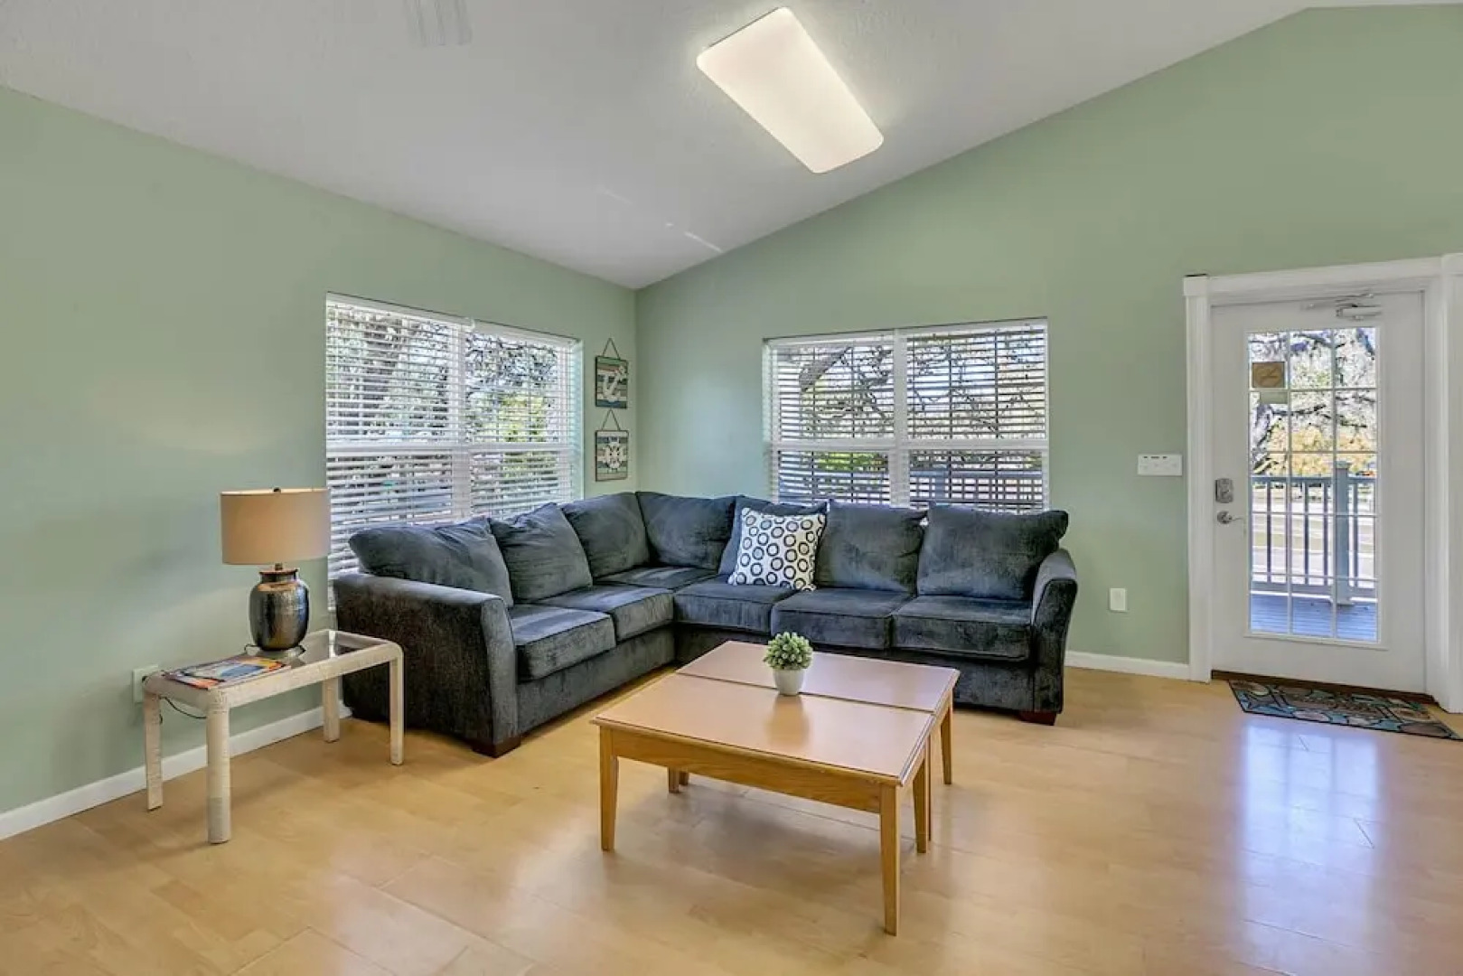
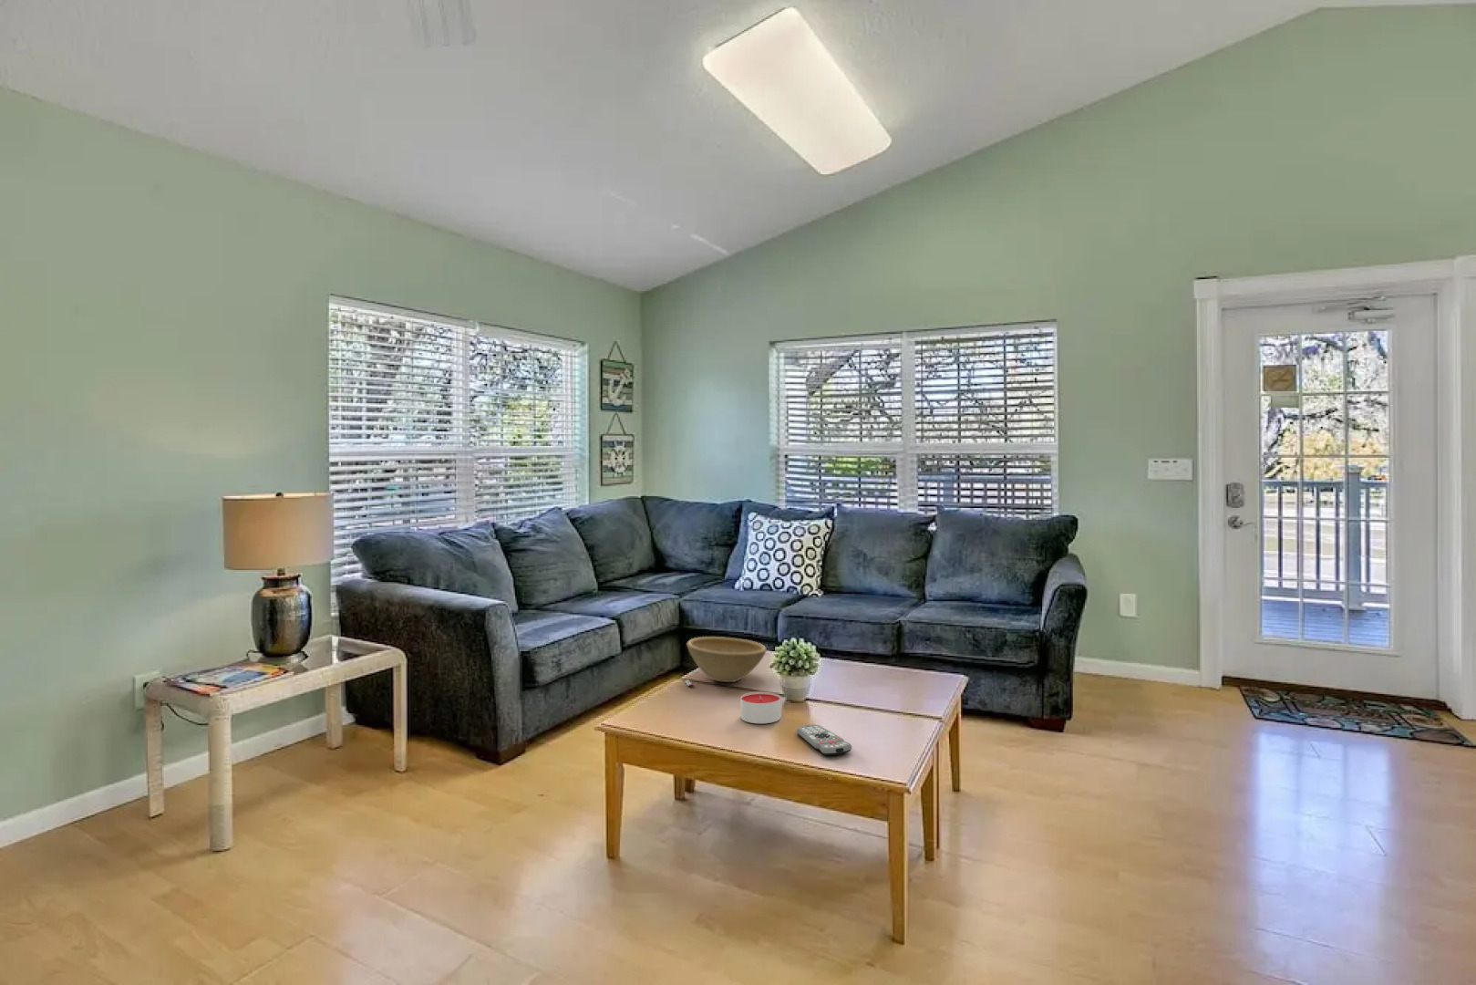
+ remote control [796,724,853,756]
+ candle [740,691,781,724]
+ bowl [682,635,767,687]
